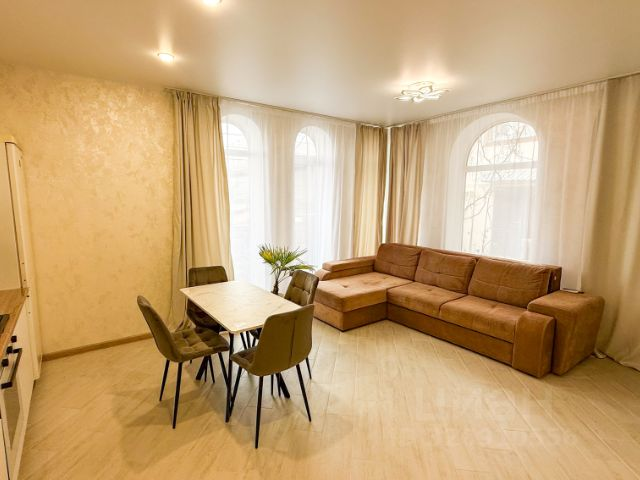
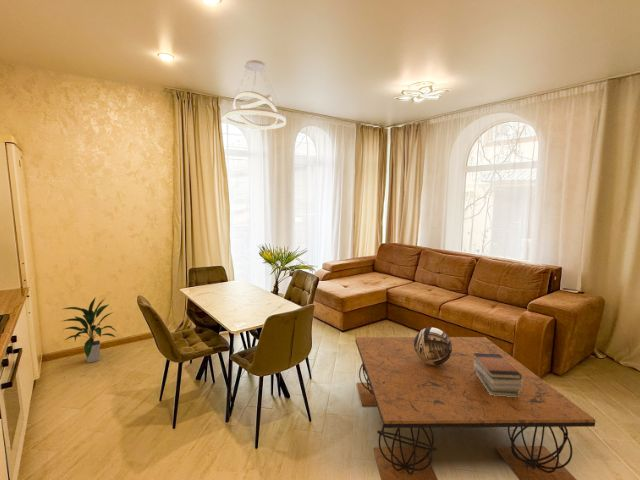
+ decorative bowl [414,327,452,365]
+ book stack [473,353,522,397]
+ pendant light [224,59,287,130]
+ indoor plant [59,297,117,364]
+ coffee table [355,336,596,480]
